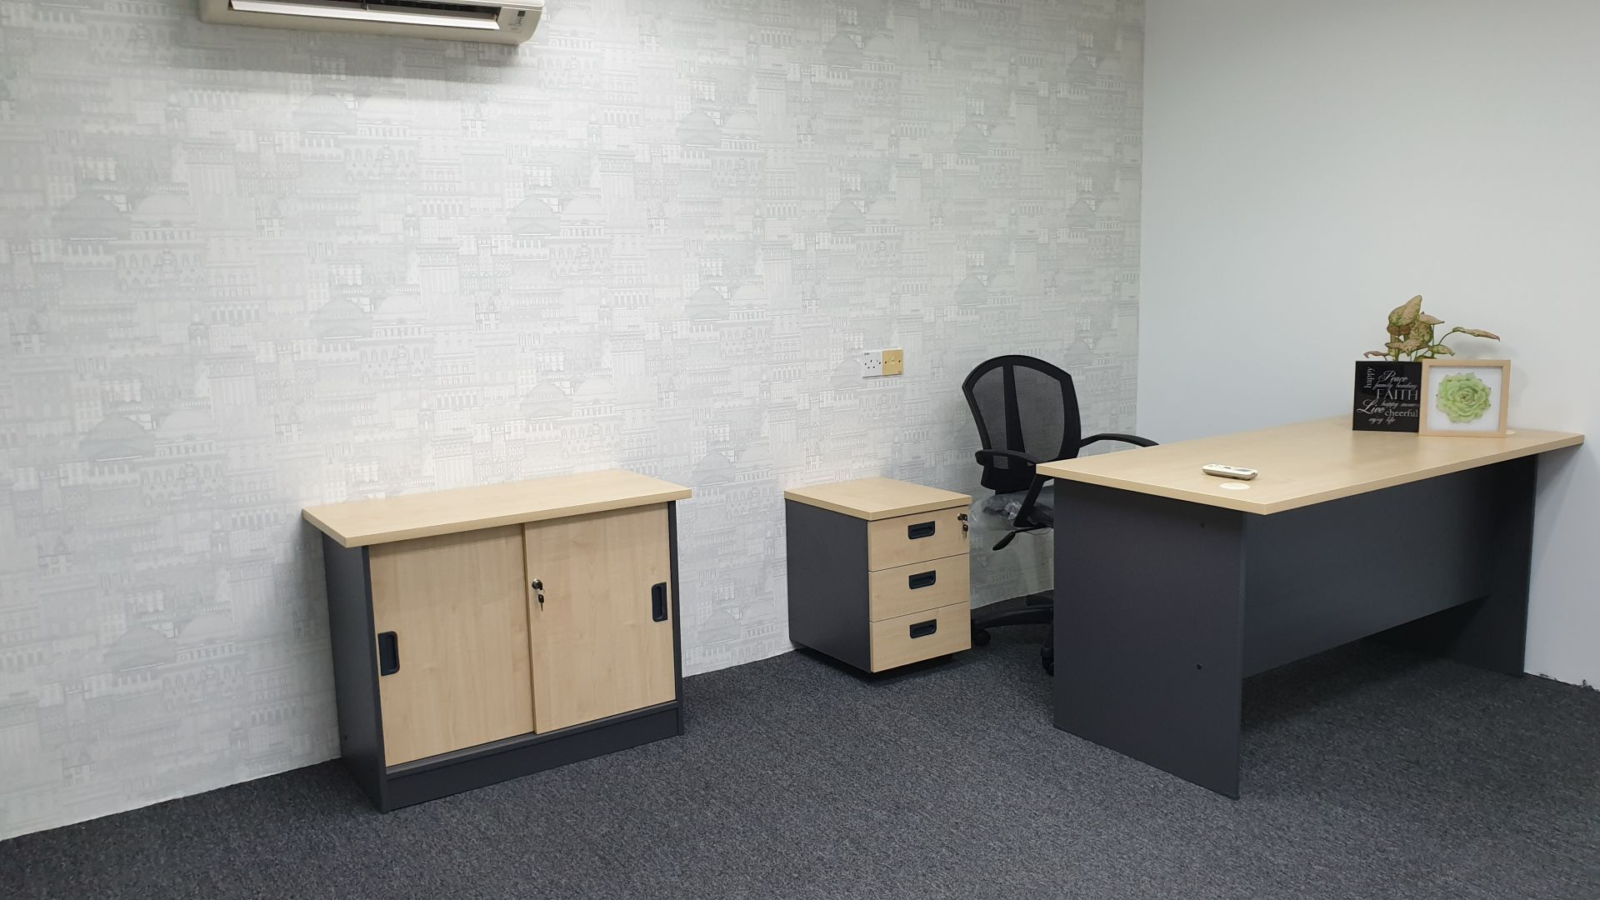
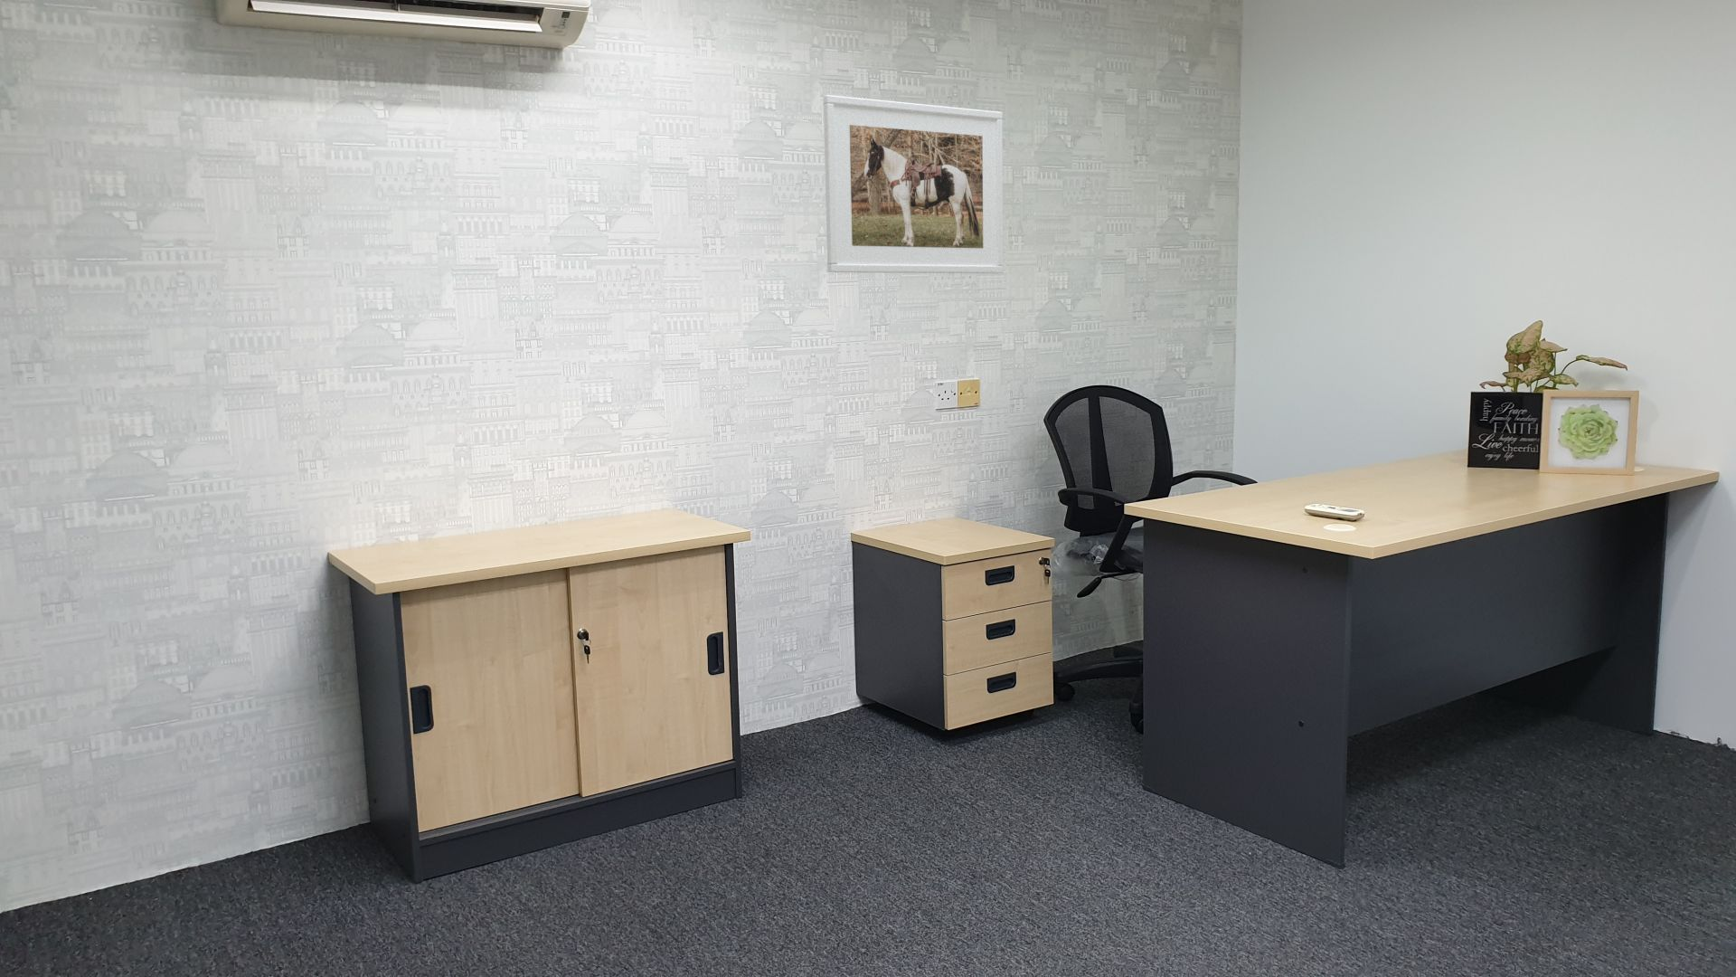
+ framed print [823,94,1004,274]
